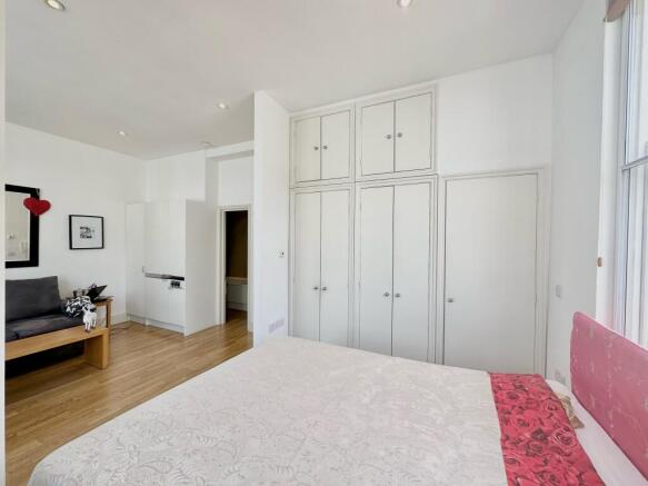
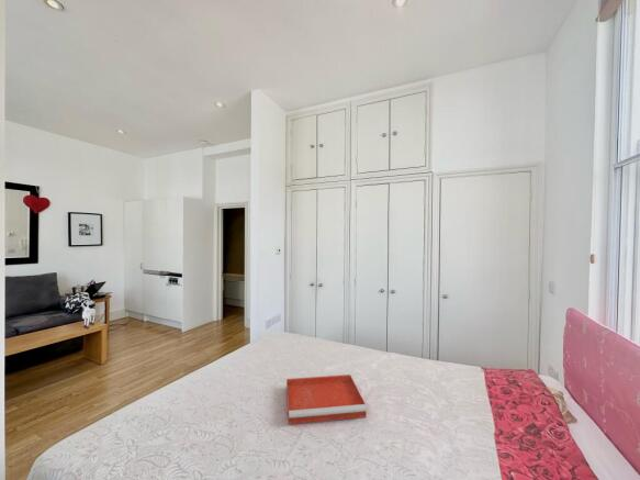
+ tray [285,373,368,425]
